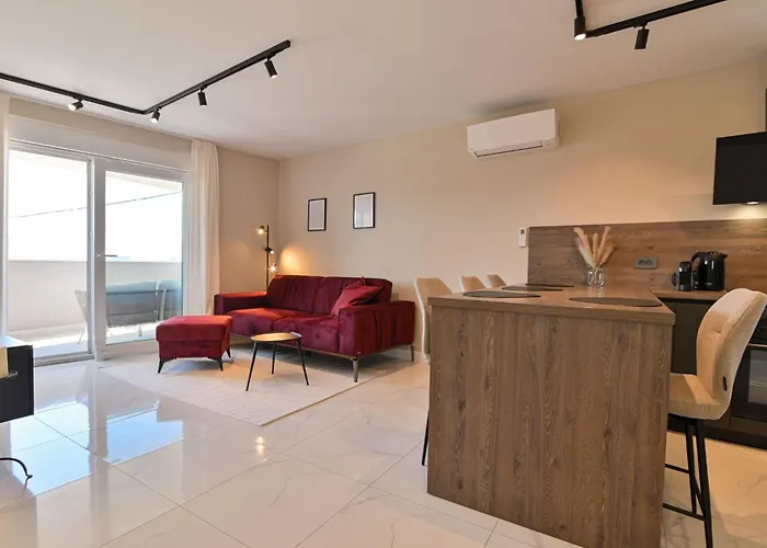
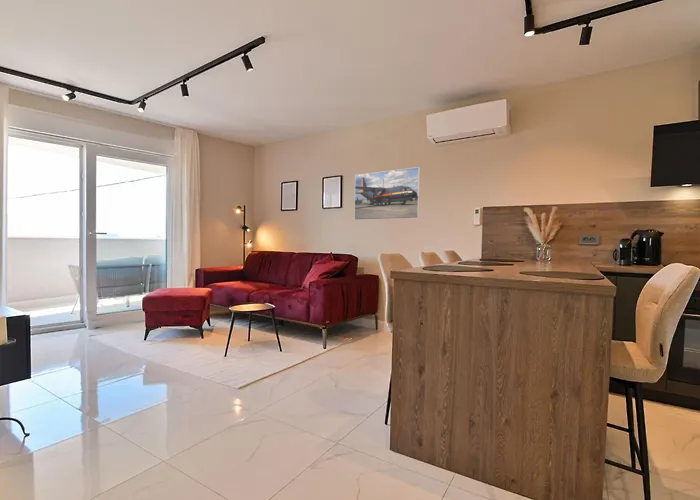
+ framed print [353,166,421,221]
